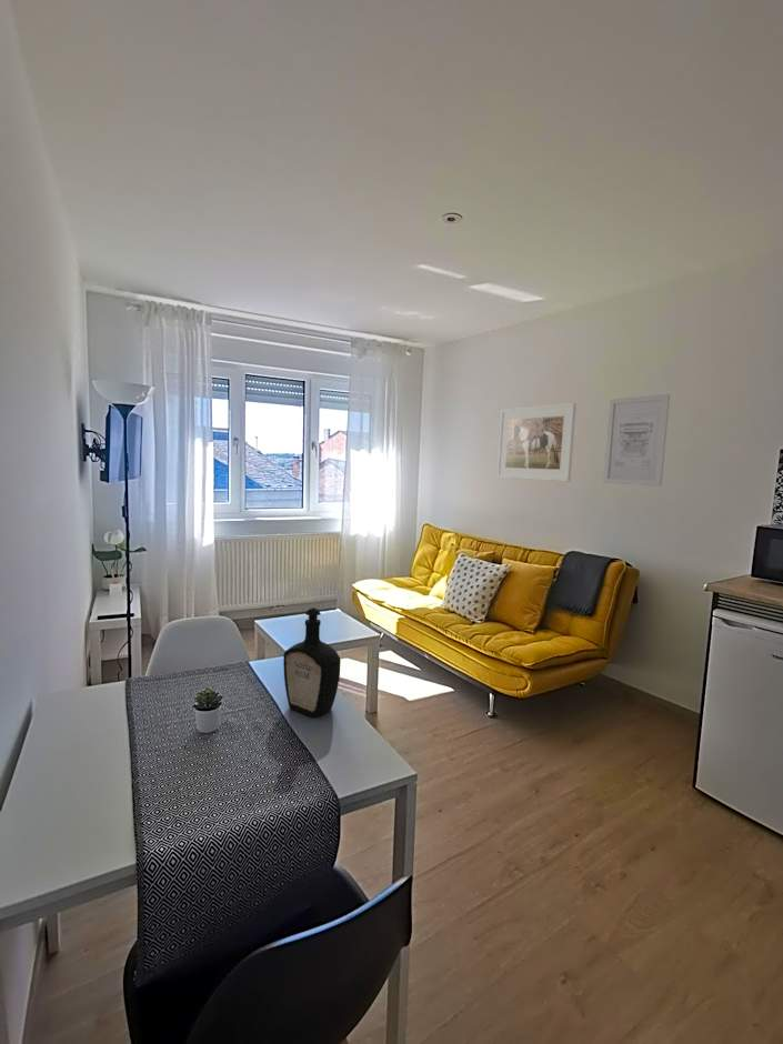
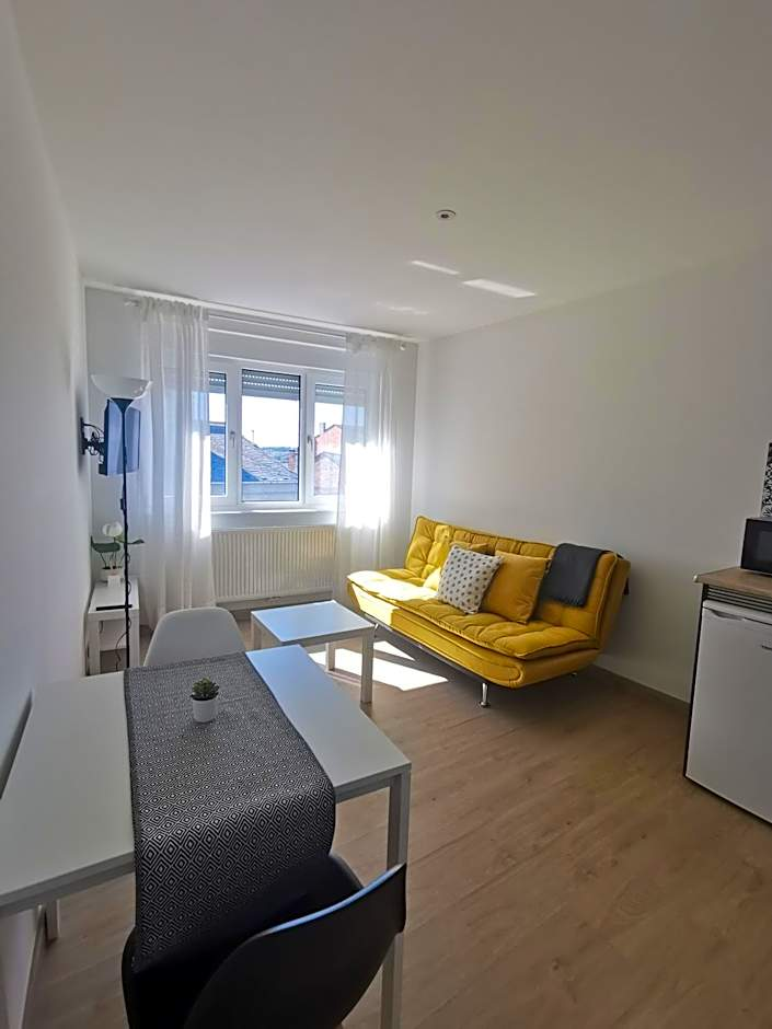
- bottle [282,606,341,719]
- wall art [602,393,671,488]
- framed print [495,402,578,483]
